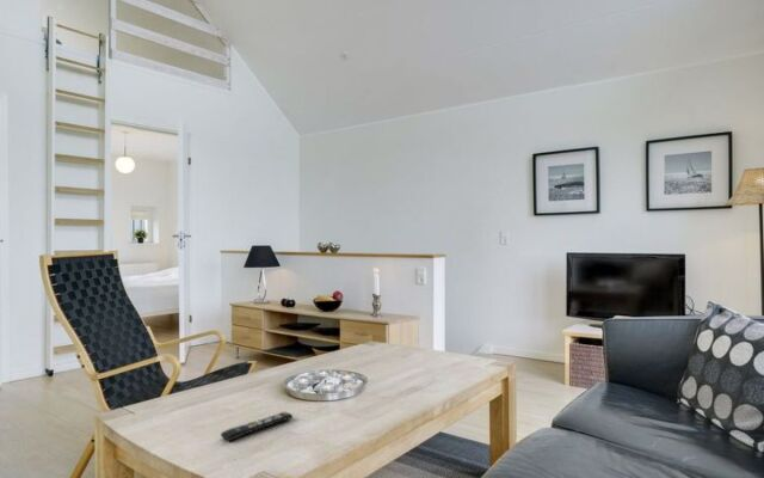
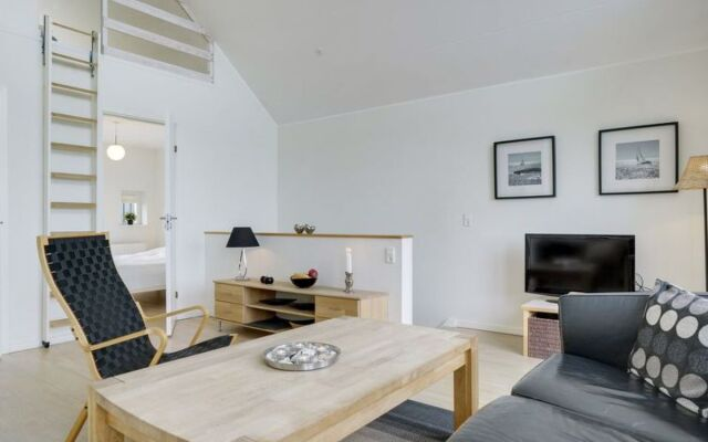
- remote control [220,410,294,442]
